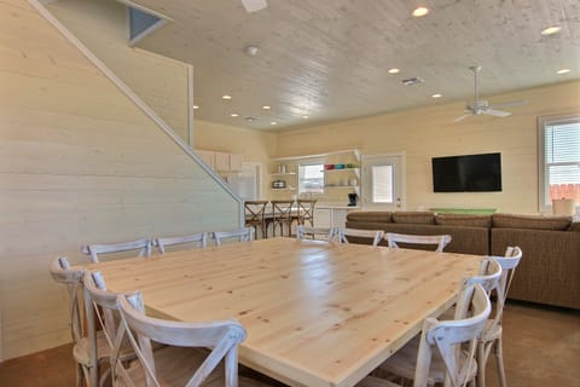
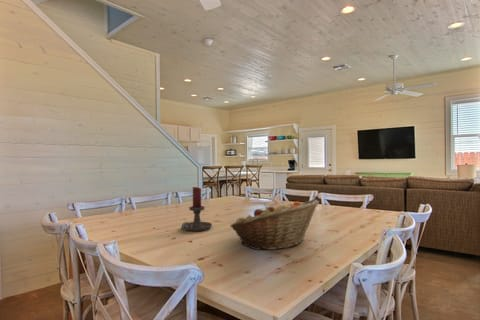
+ fruit basket [229,198,320,251]
+ candle holder [180,186,213,232]
